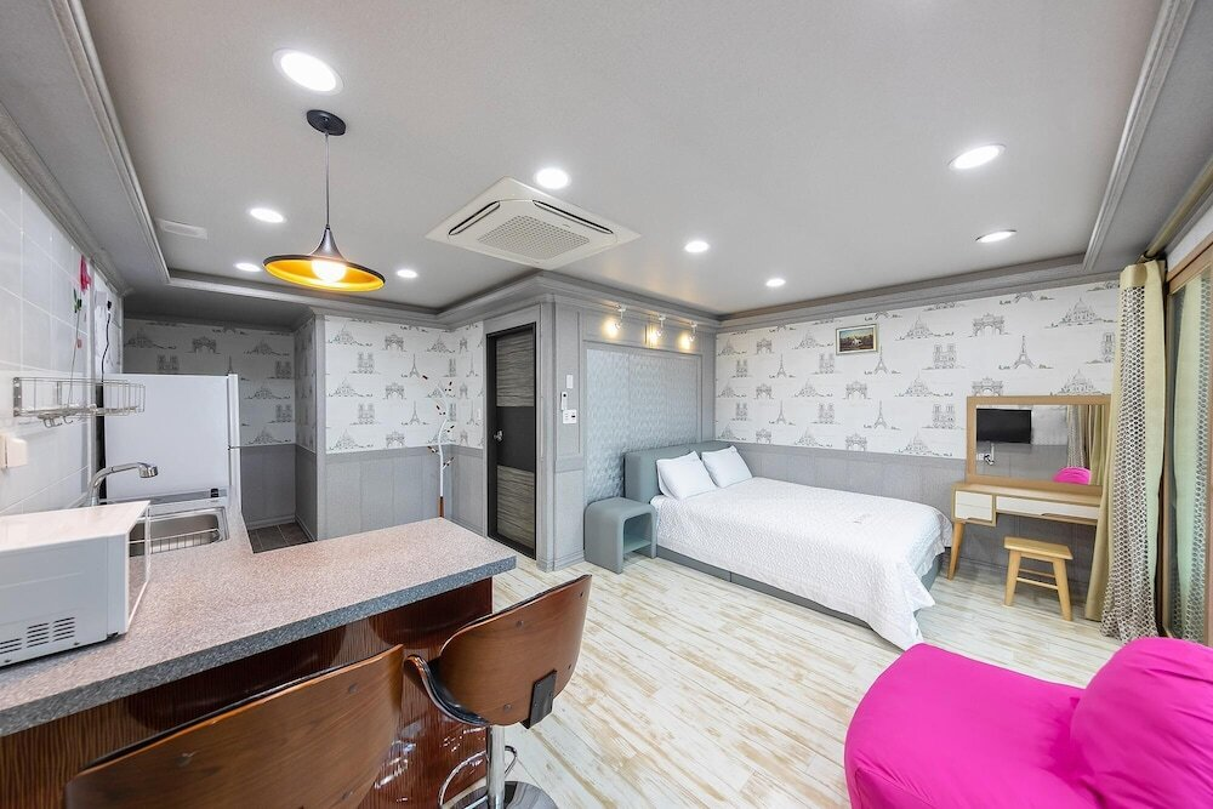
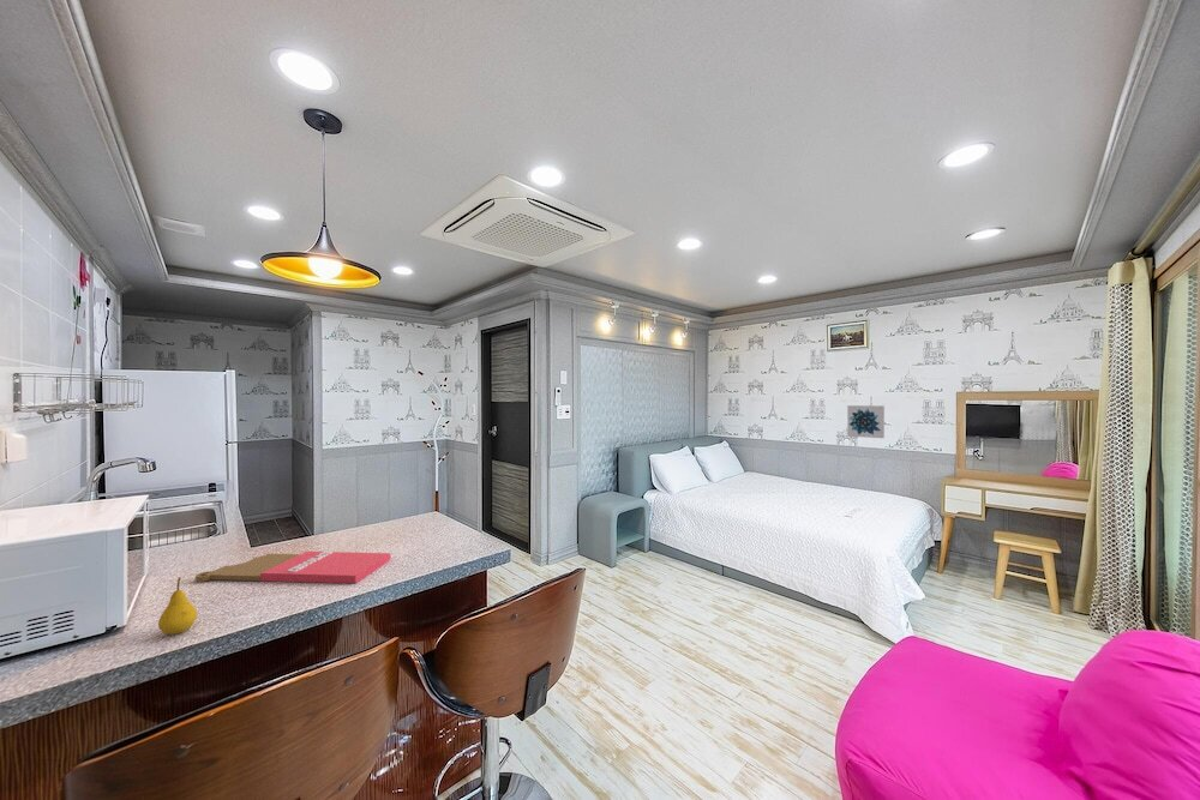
+ wall art [846,404,886,439]
+ cutting board [194,551,391,584]
+ fruit [157,576,198,636]
